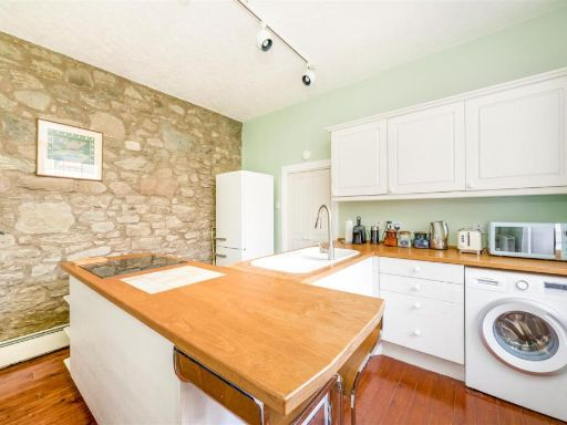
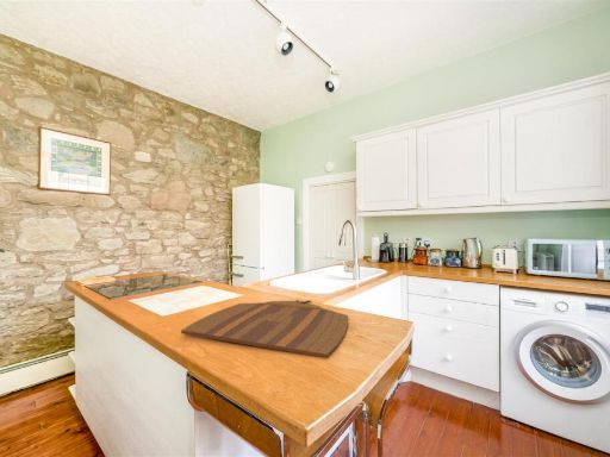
+ cutting board [180,299,349,359]
